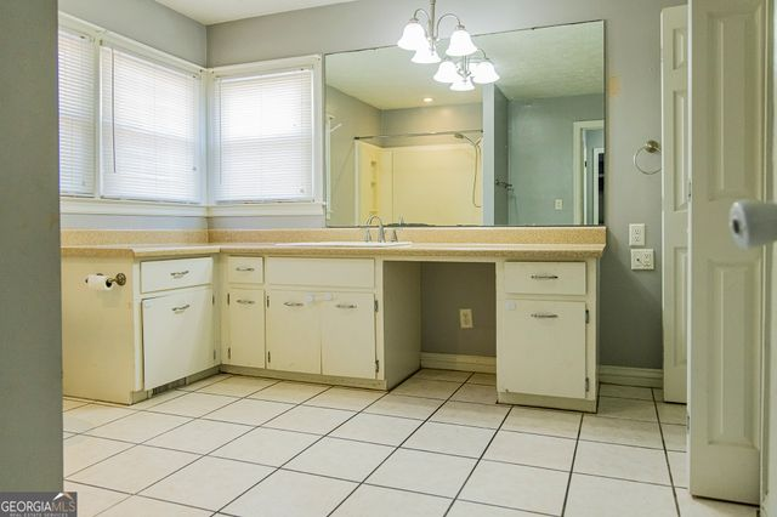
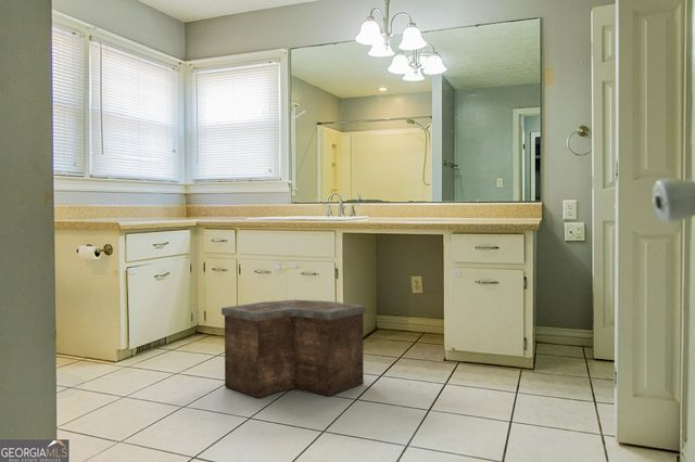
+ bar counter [220,299,367,399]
